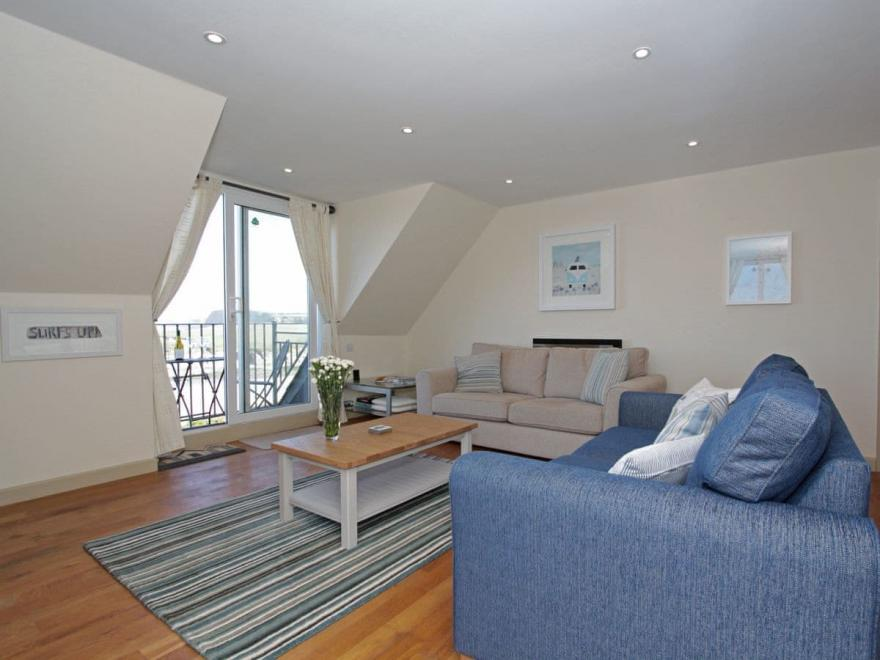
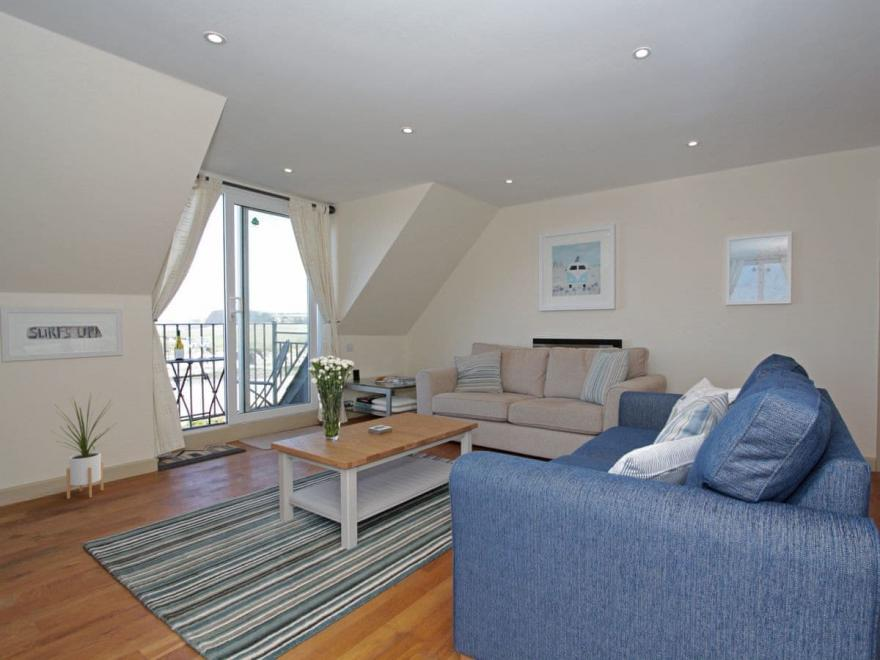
+ house plant [49,391,118,500]
